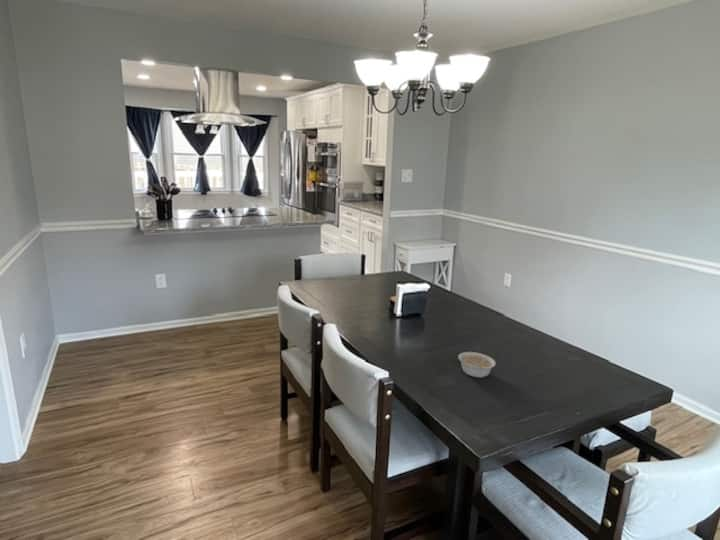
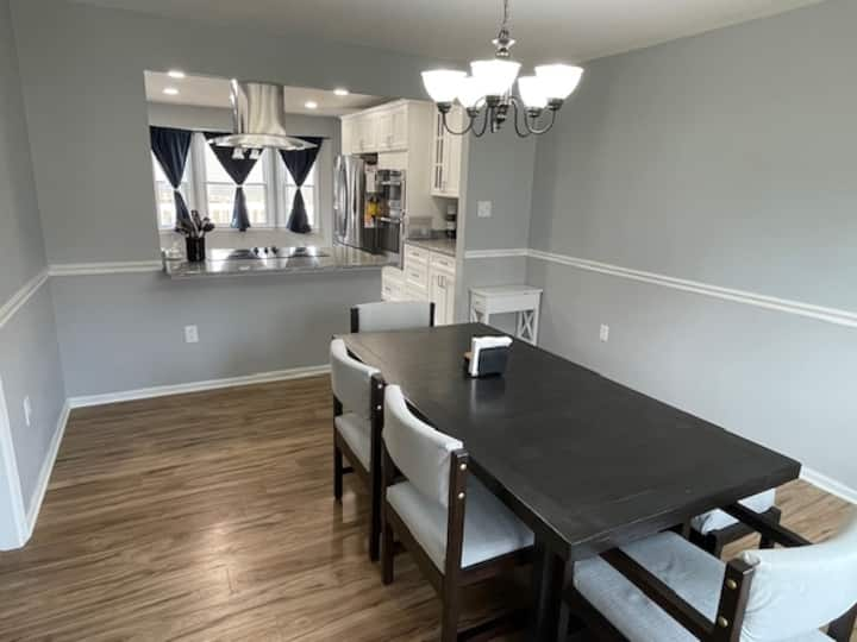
- legume [457,351,497,379]
